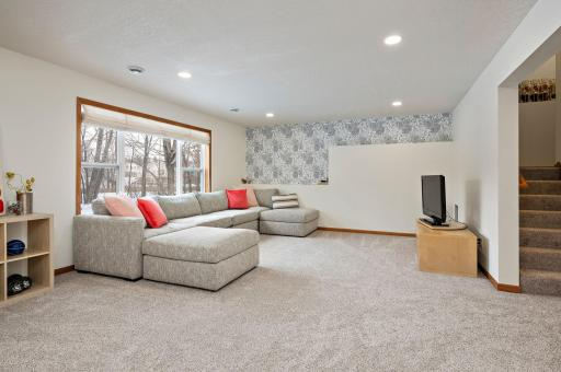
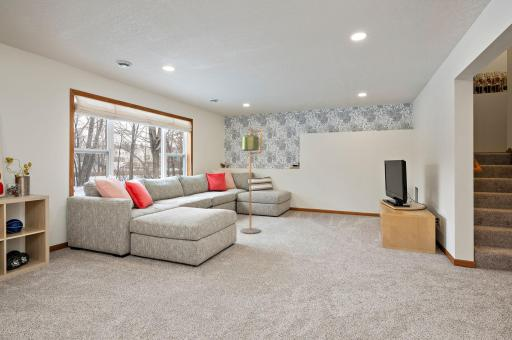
+ floor lamp [240,129,263,234]
